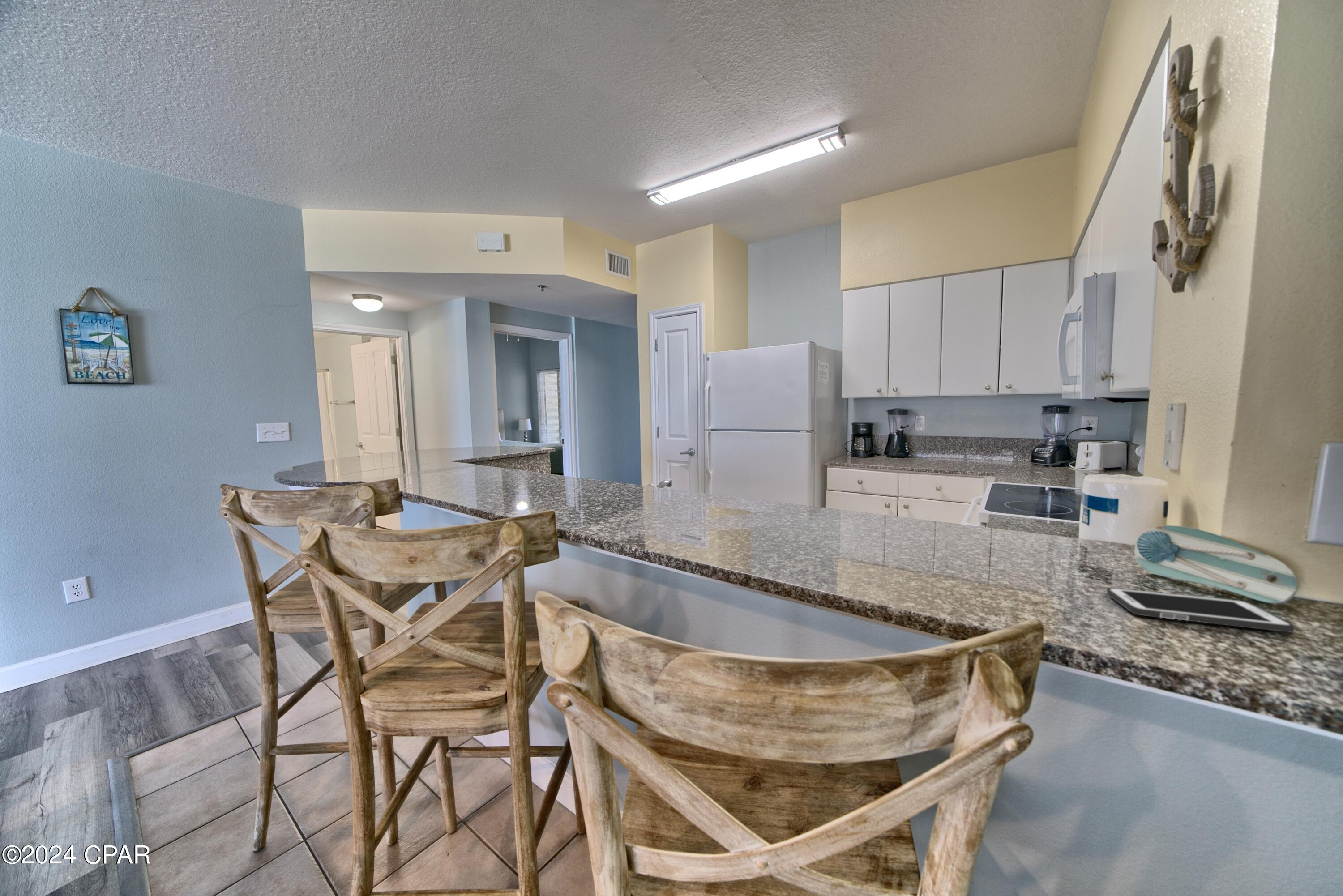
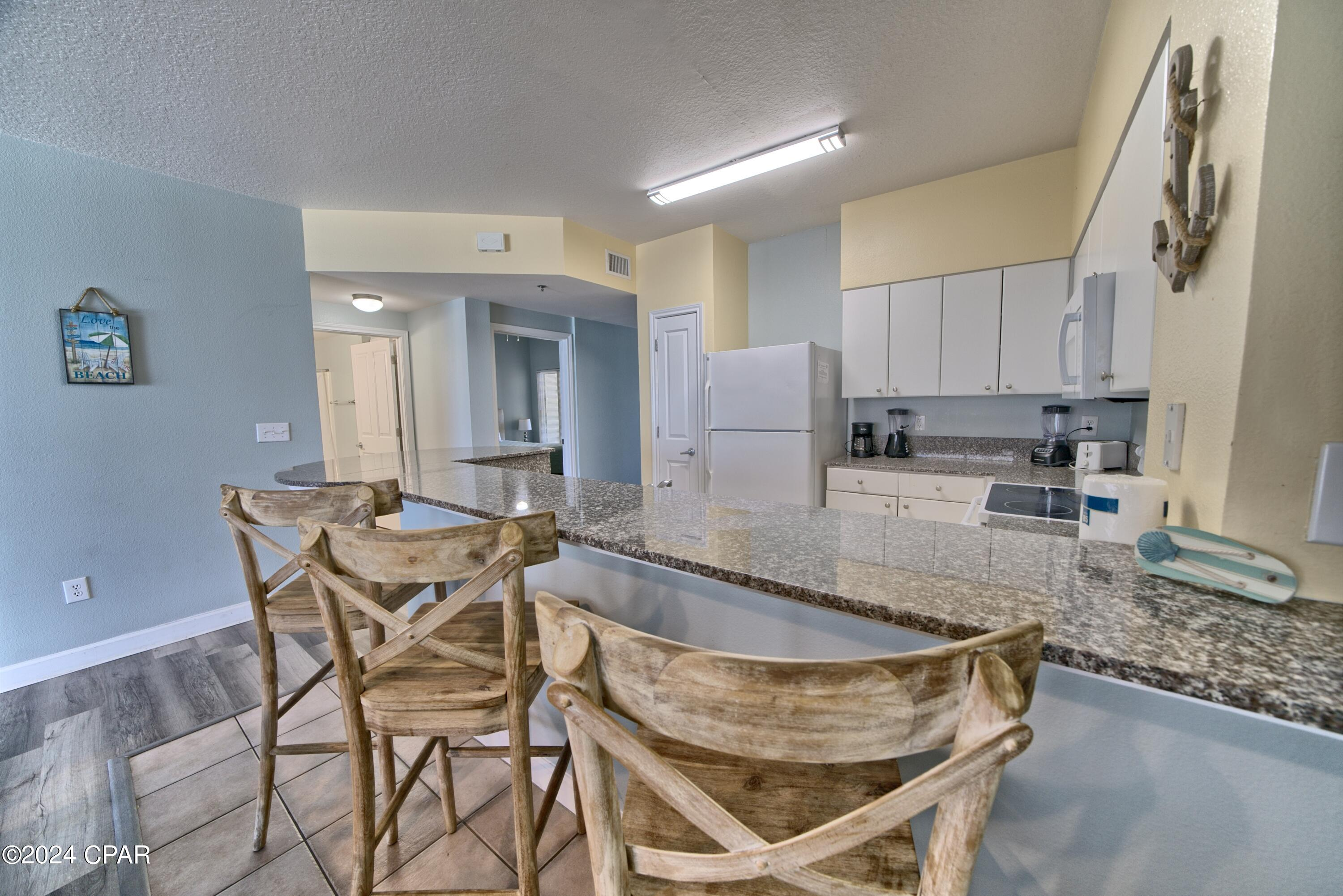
- cell phone [1106,587,1295,633]
